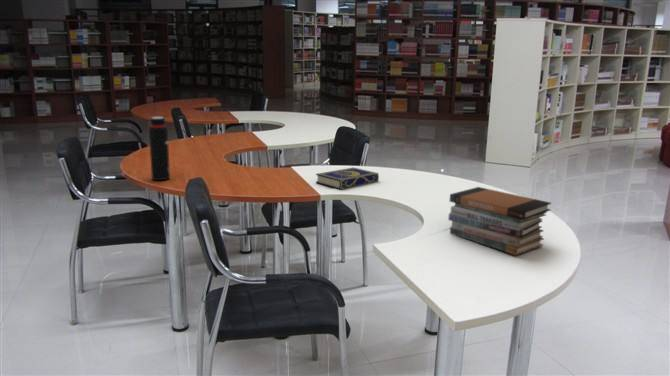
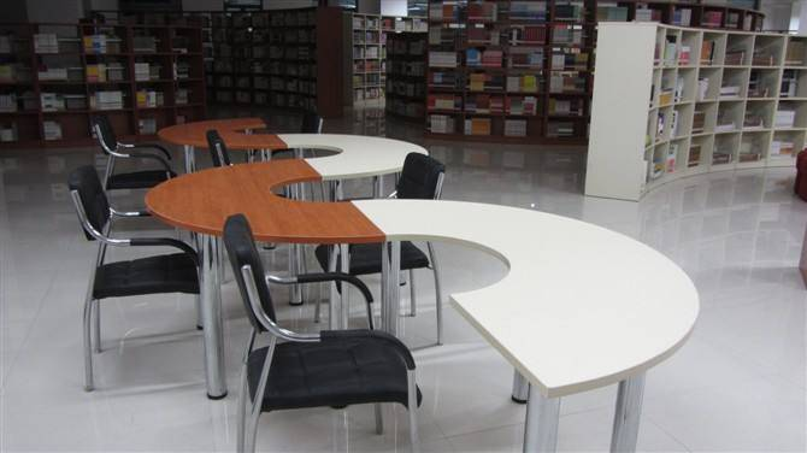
- water bottle [148,116,171,181]
- book stack [447,186,552,256]
- book [315,166,380,190]
